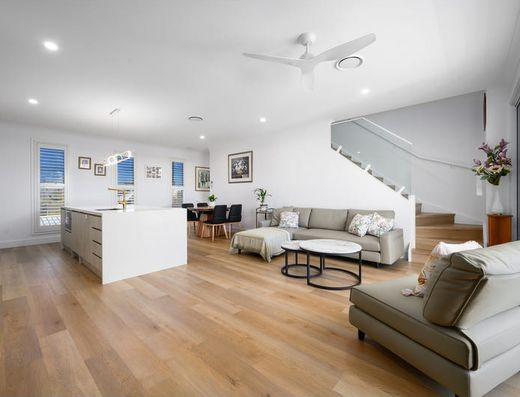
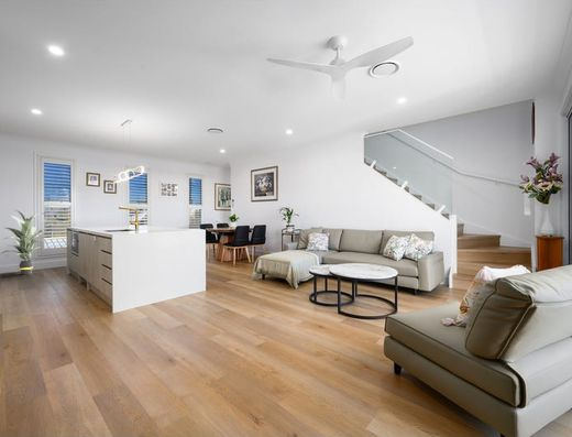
+ indoor plant [1,208,51,275]
